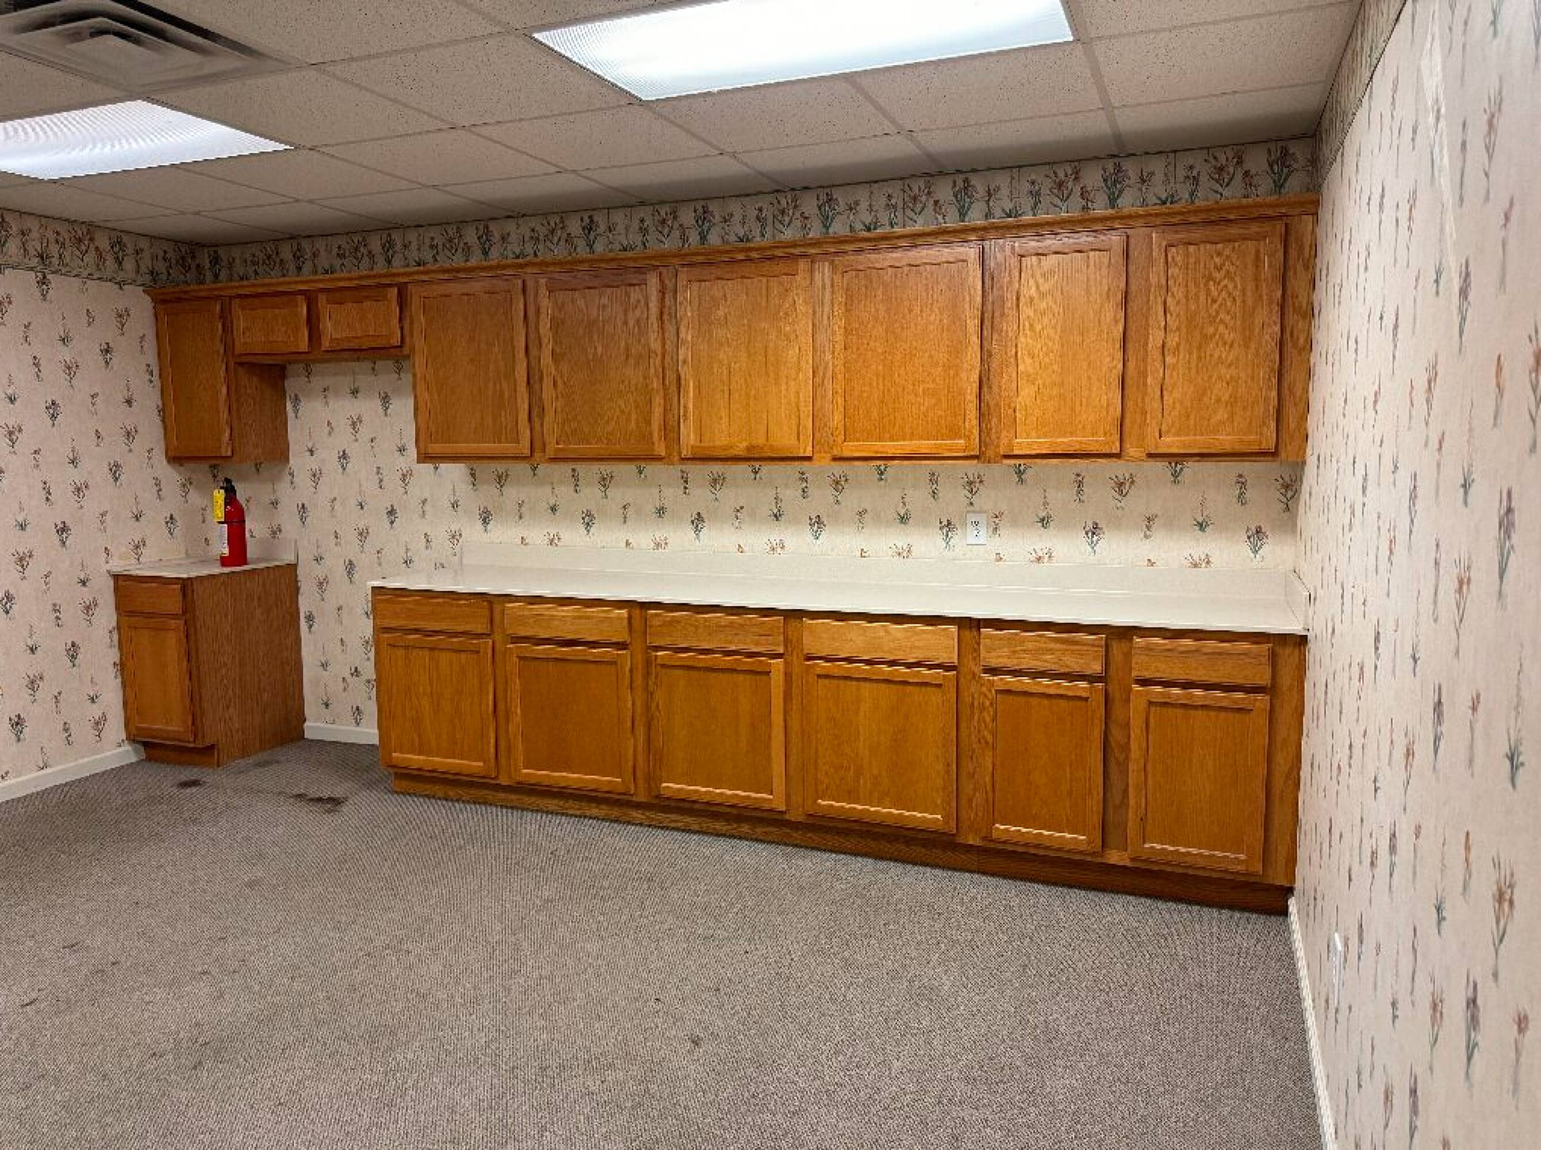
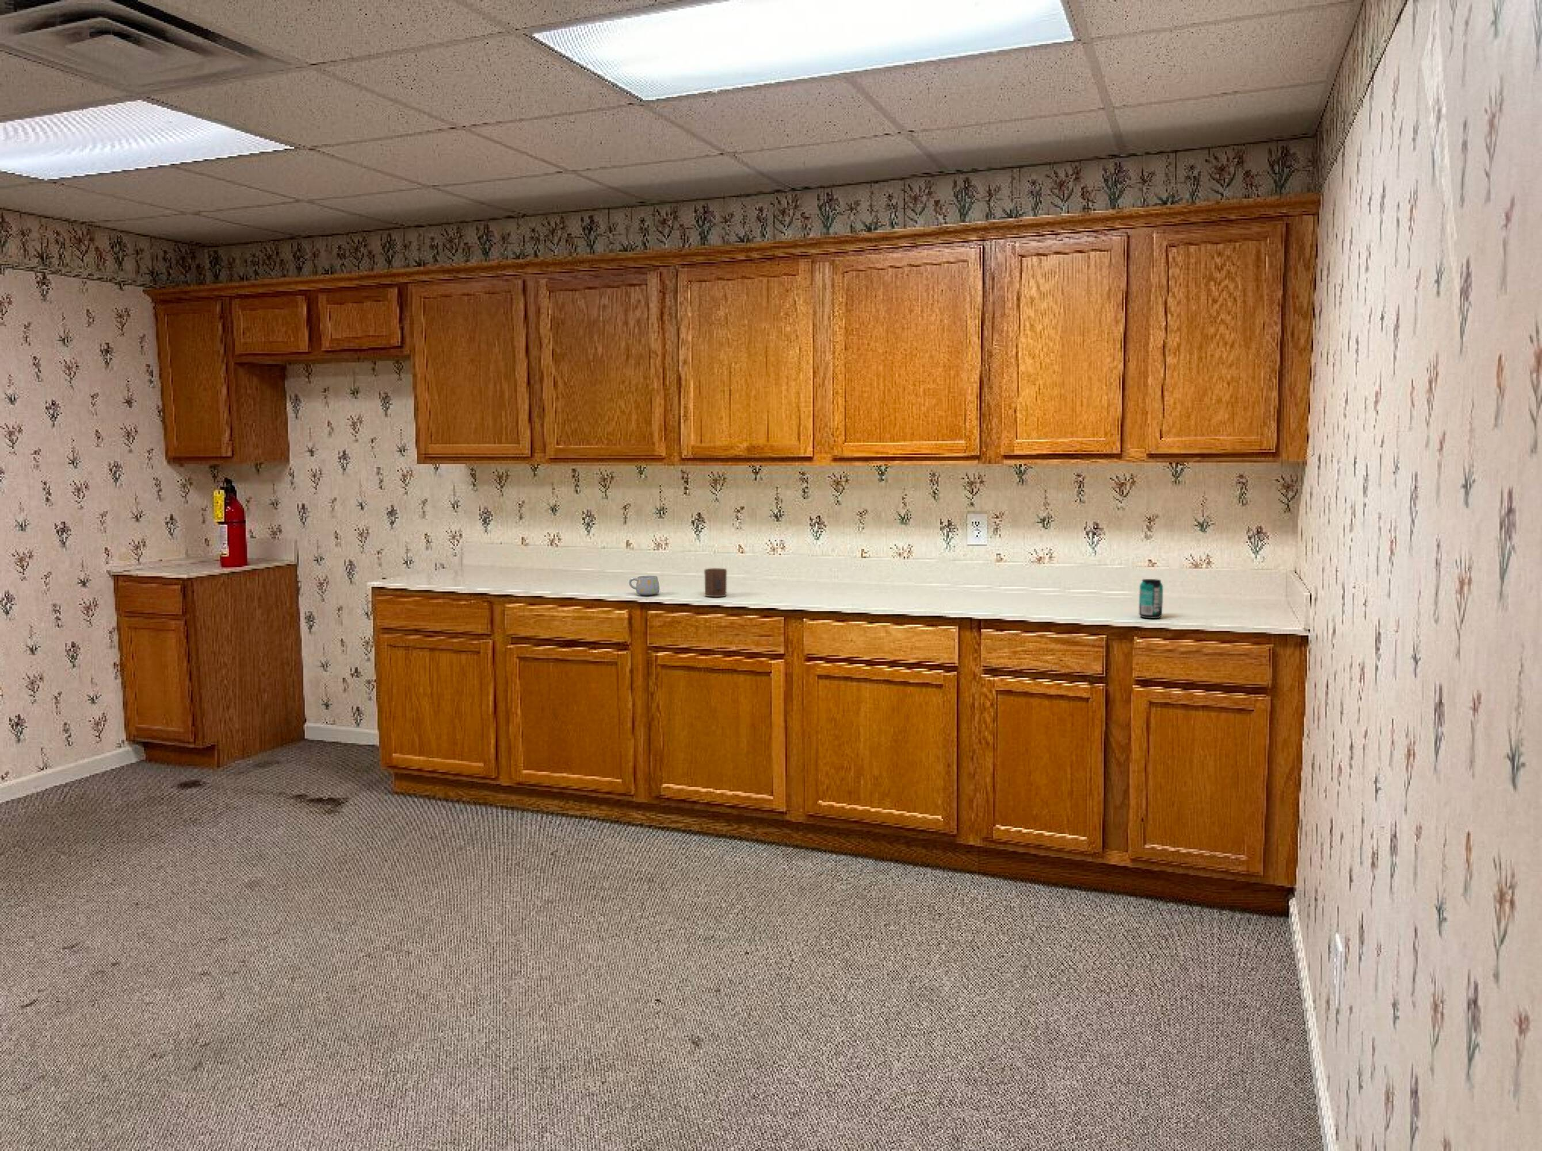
+ cup [703,567,727,597]
+ beverage can [1138,578,1164,619]
+ mug [628,576,660,596]
